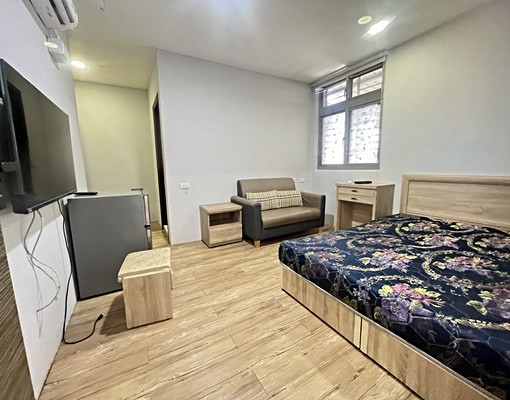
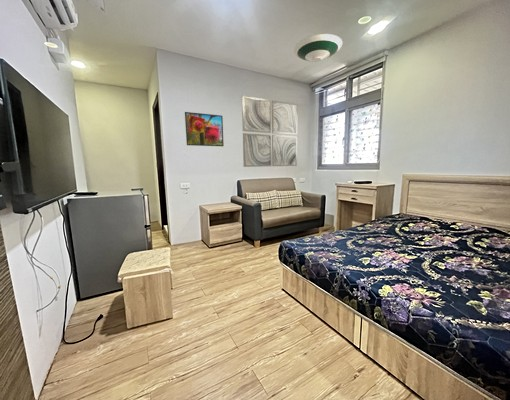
+ wall art [241,95,299,168]
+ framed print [184,111,225,147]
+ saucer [293,33,343,63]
